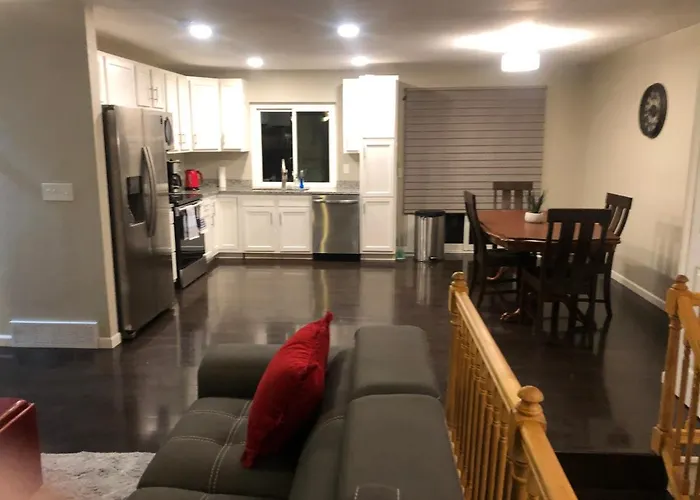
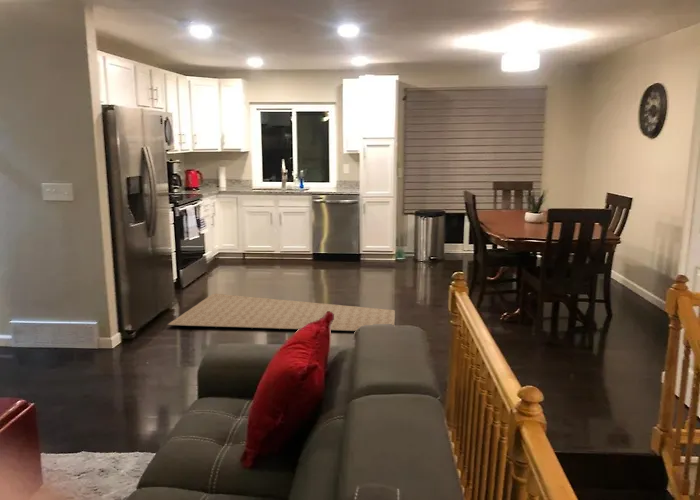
+ rug [167,293,396,332]
